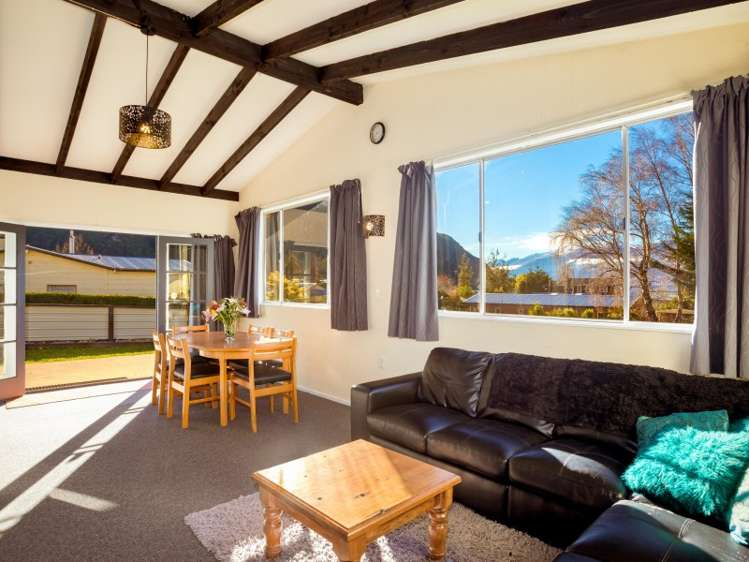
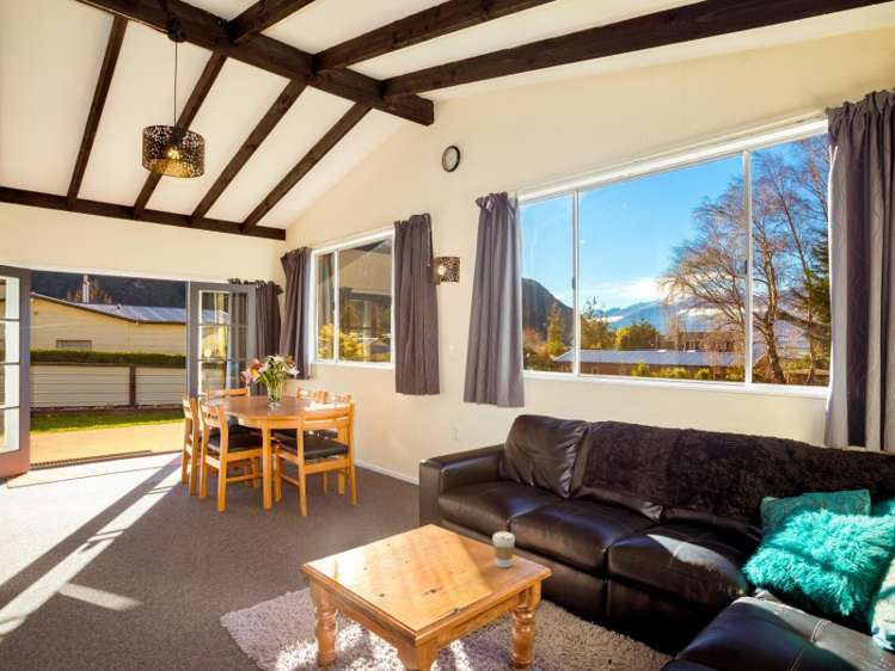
+ coffee cup [491,530,516,568]
